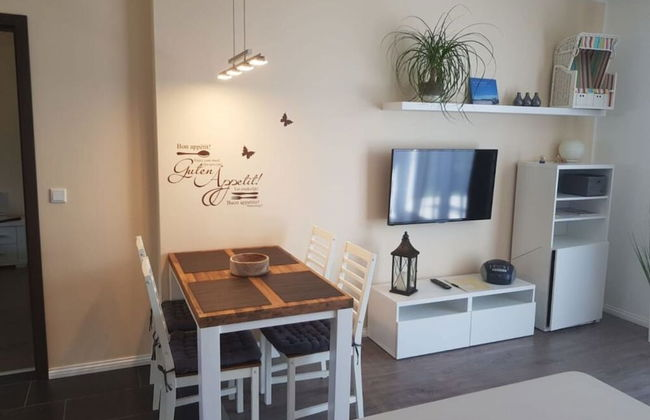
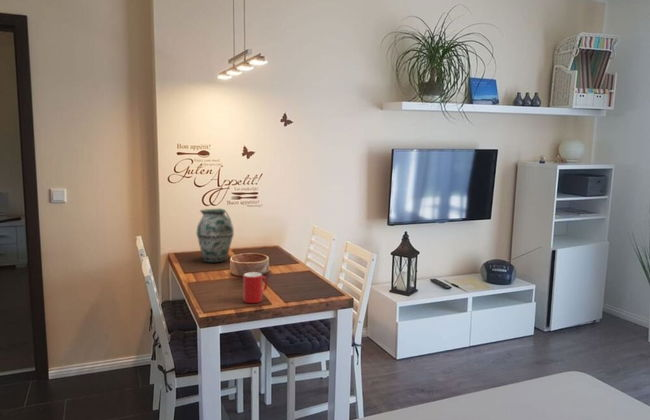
+ vase [195,208,235,263]
+ cup [242,271,268,304]
